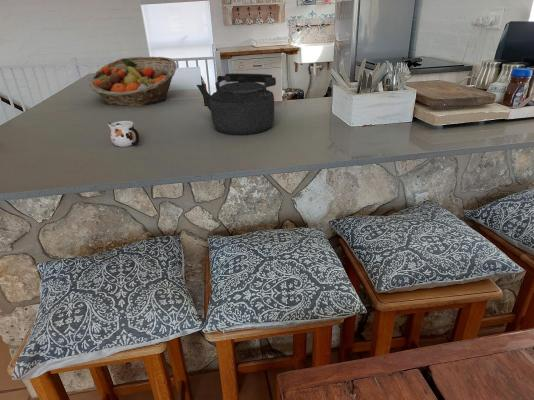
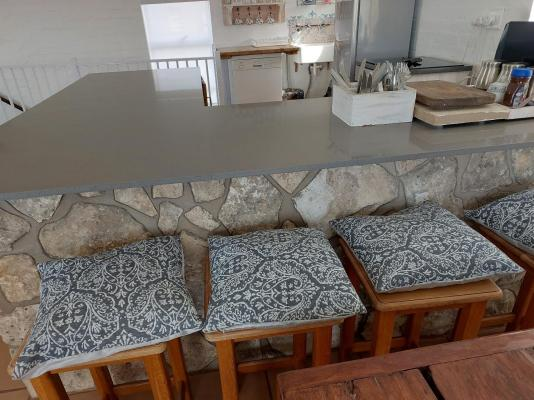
- fruit basket [88,56,178,107]
- kettle [195,72,277,136]
- mug [107,120,140,148]
